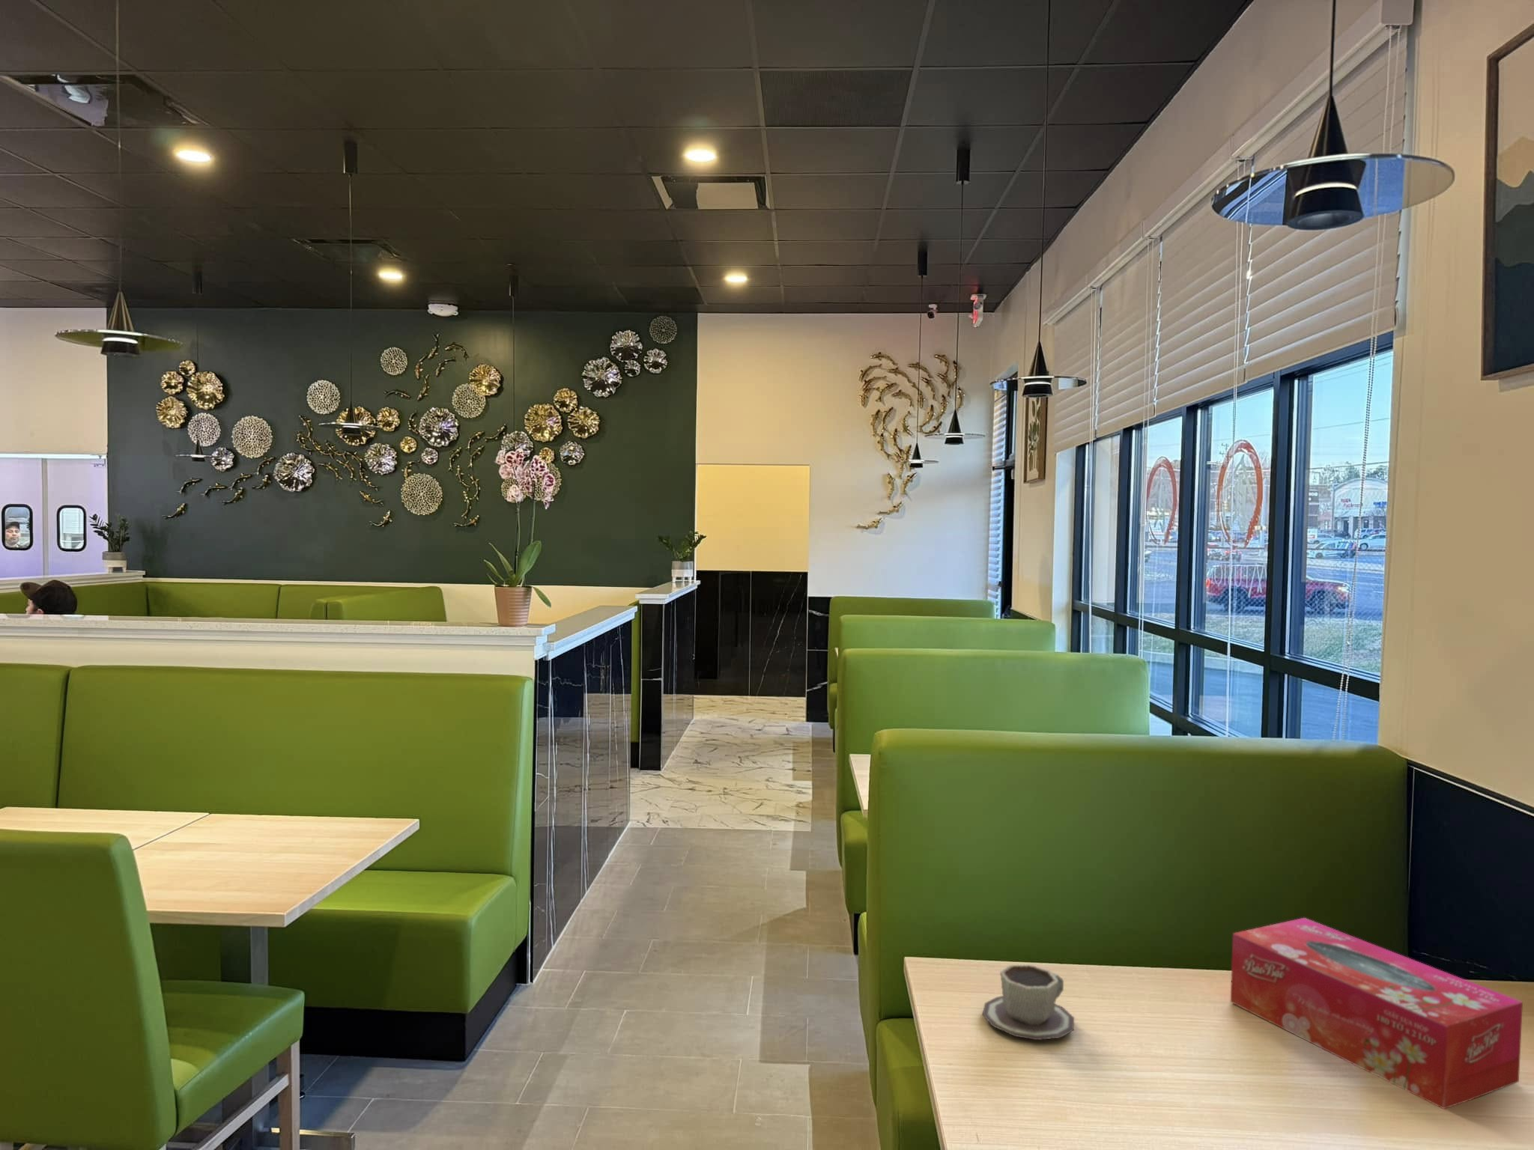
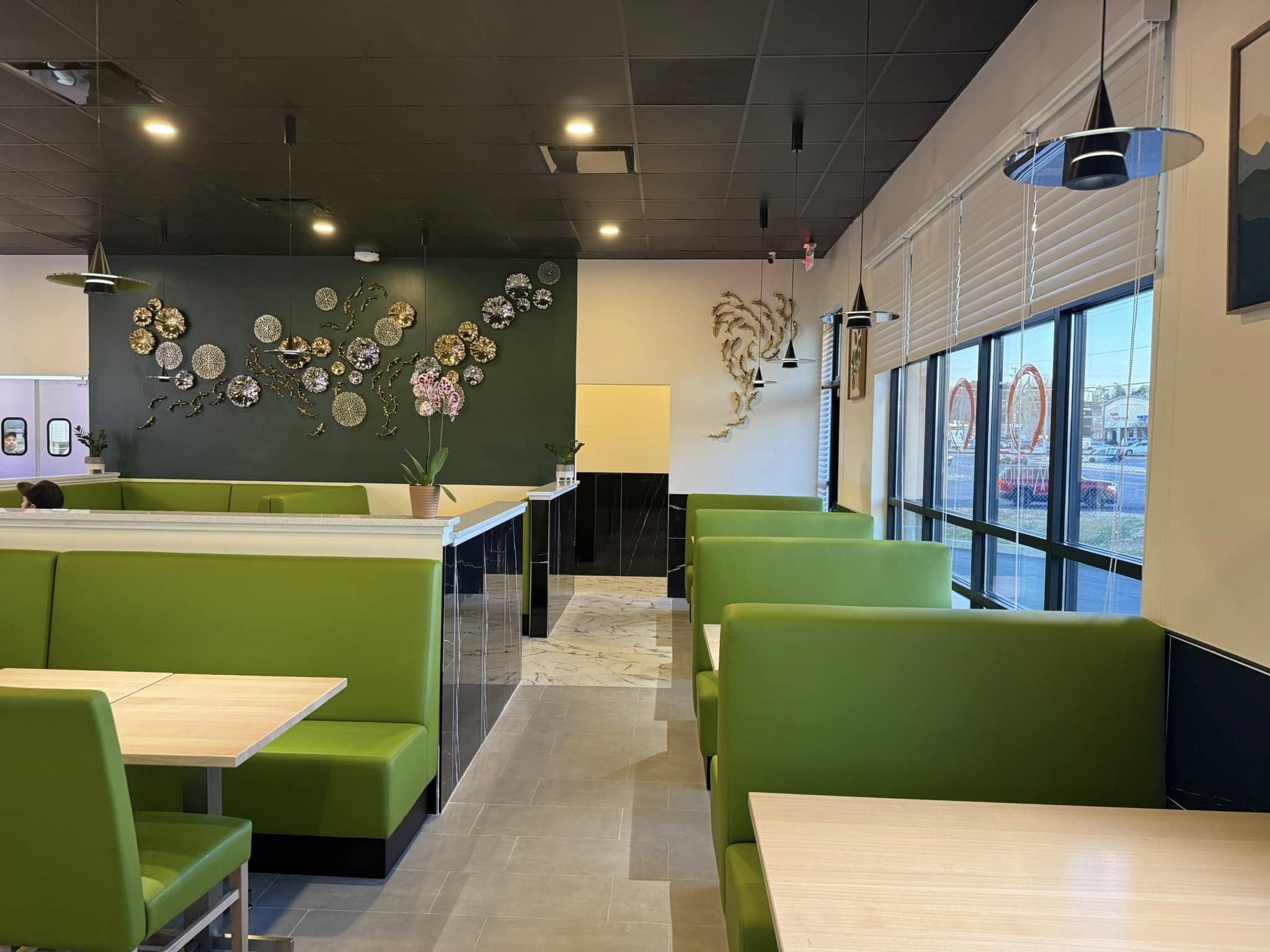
- tissue box [1230,917,1523,1110]
- cup [981,964,1075,1041]
